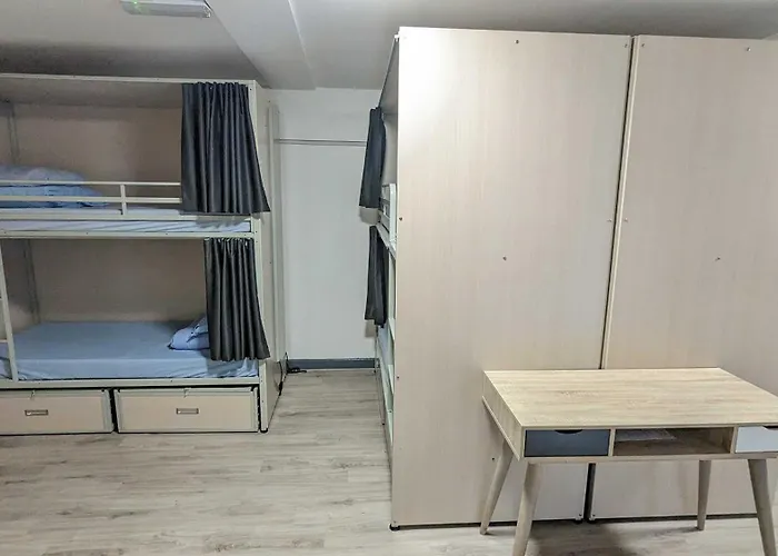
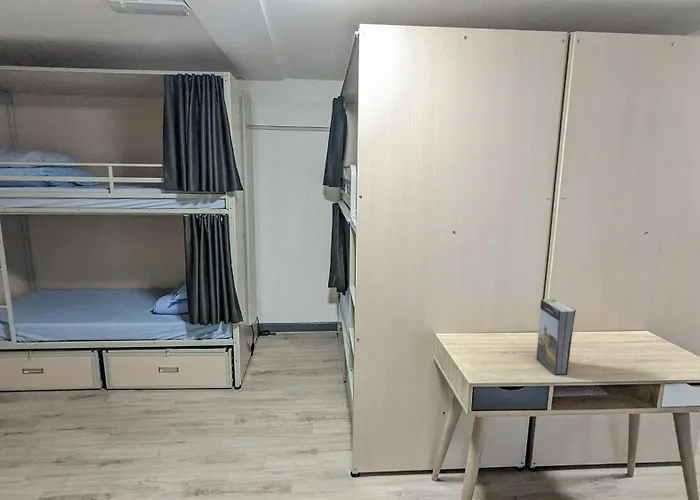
+ book [536,298,577,376]
